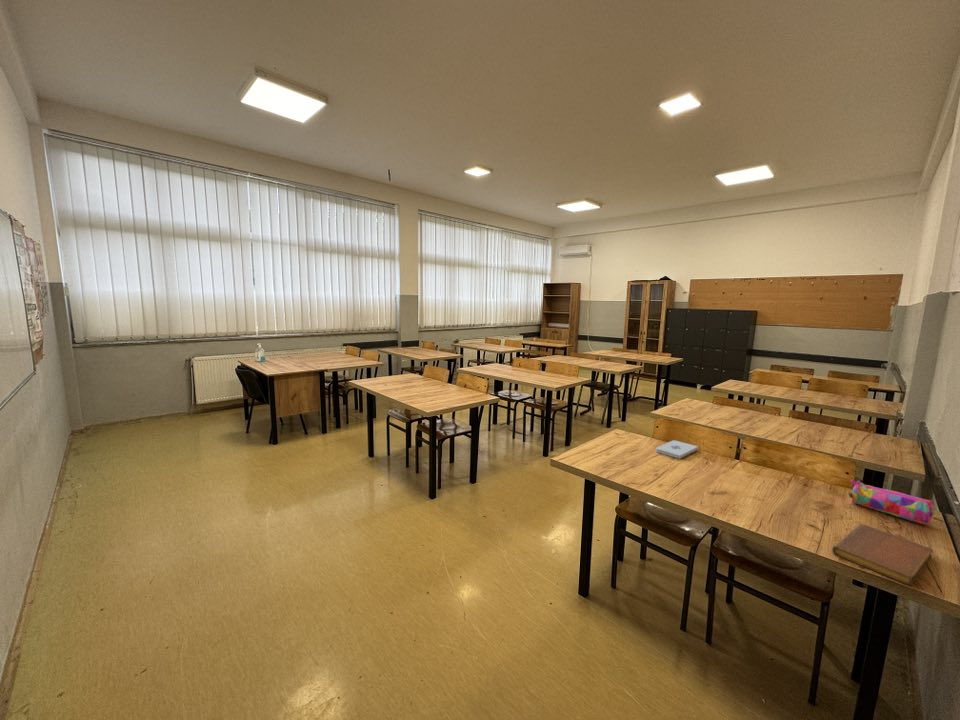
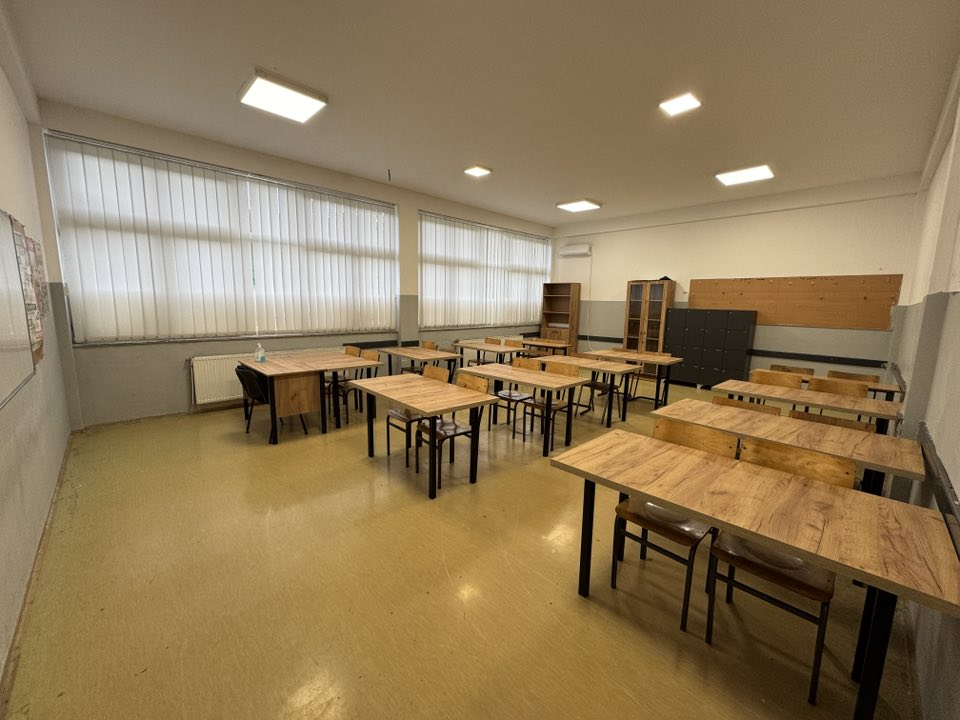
- notepad [655,439,699,460]
- notebook [831,523,934,586]
- pencil case [848,478,935,526]
